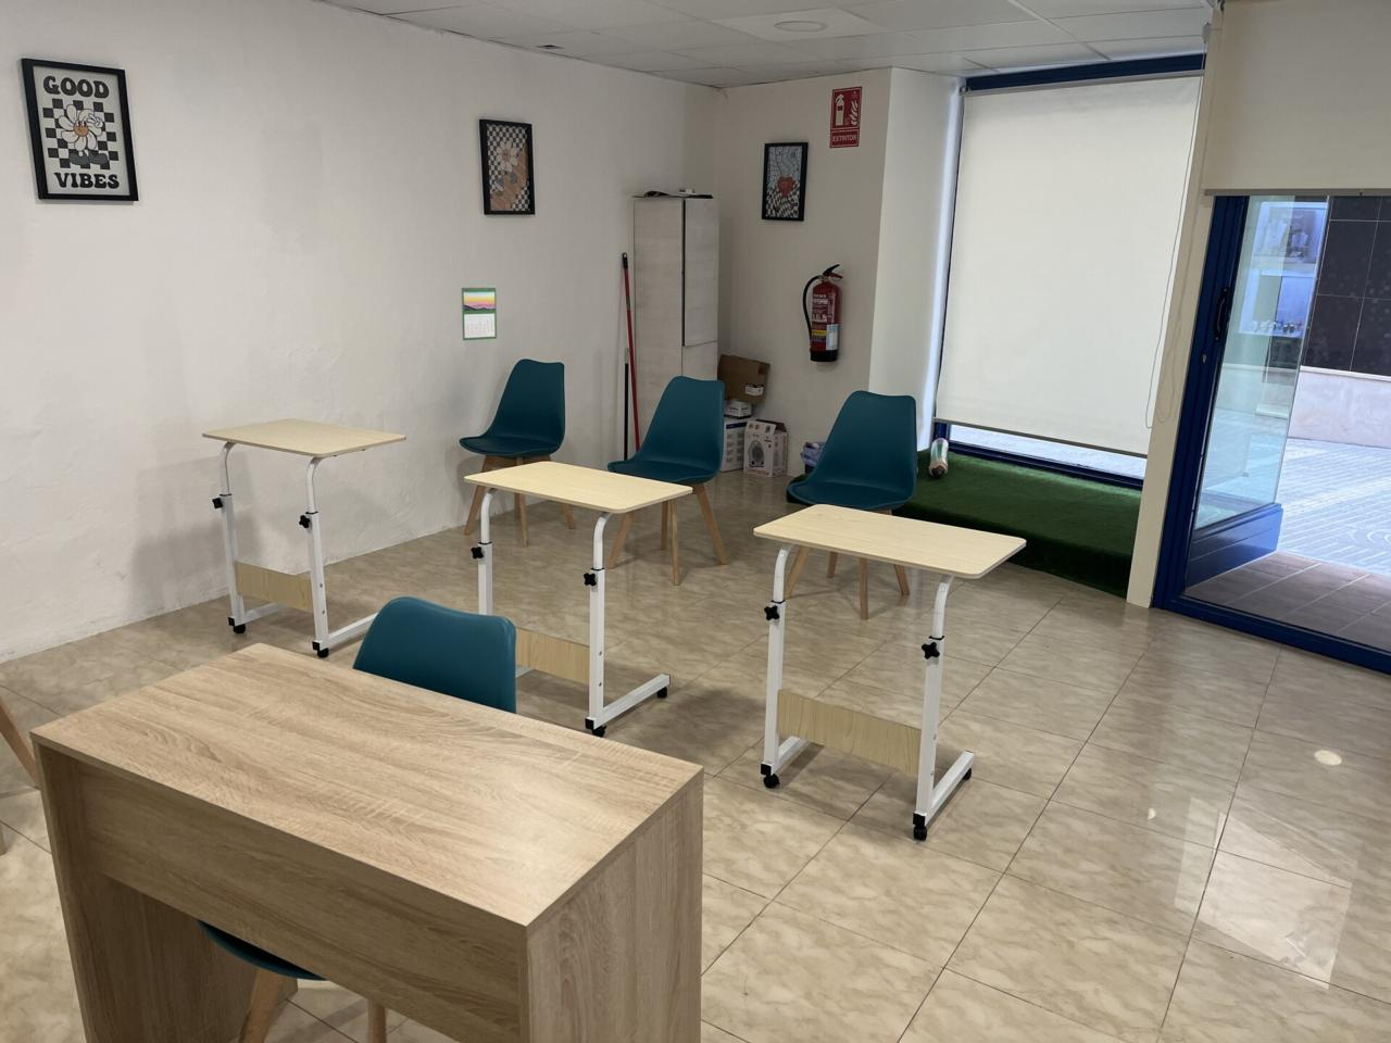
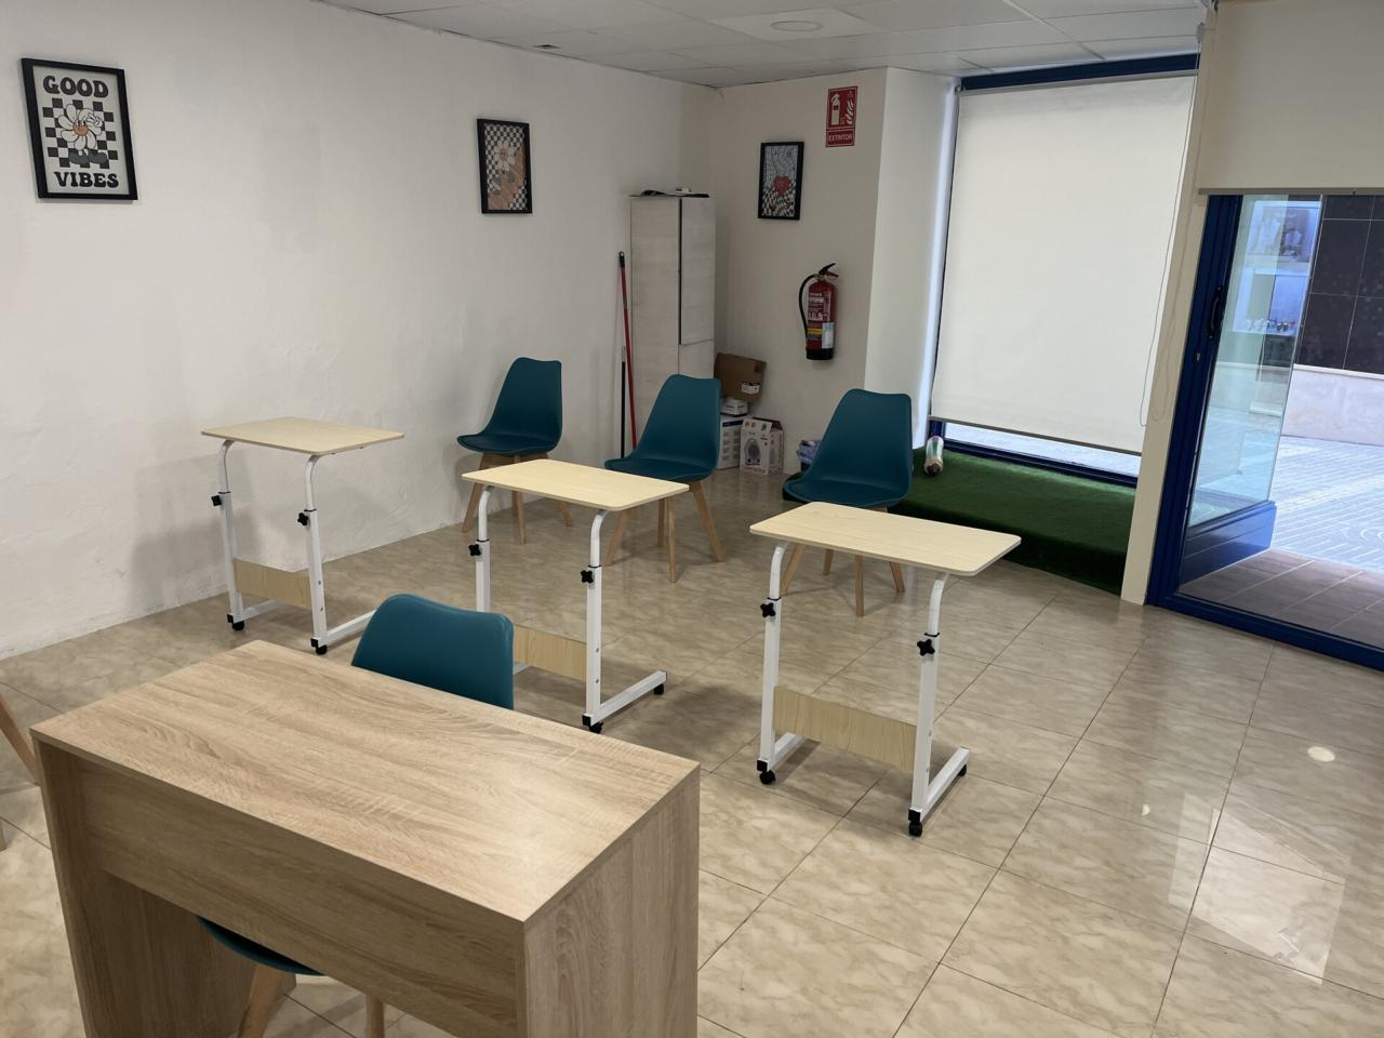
- calendar [460,284,497,342]
